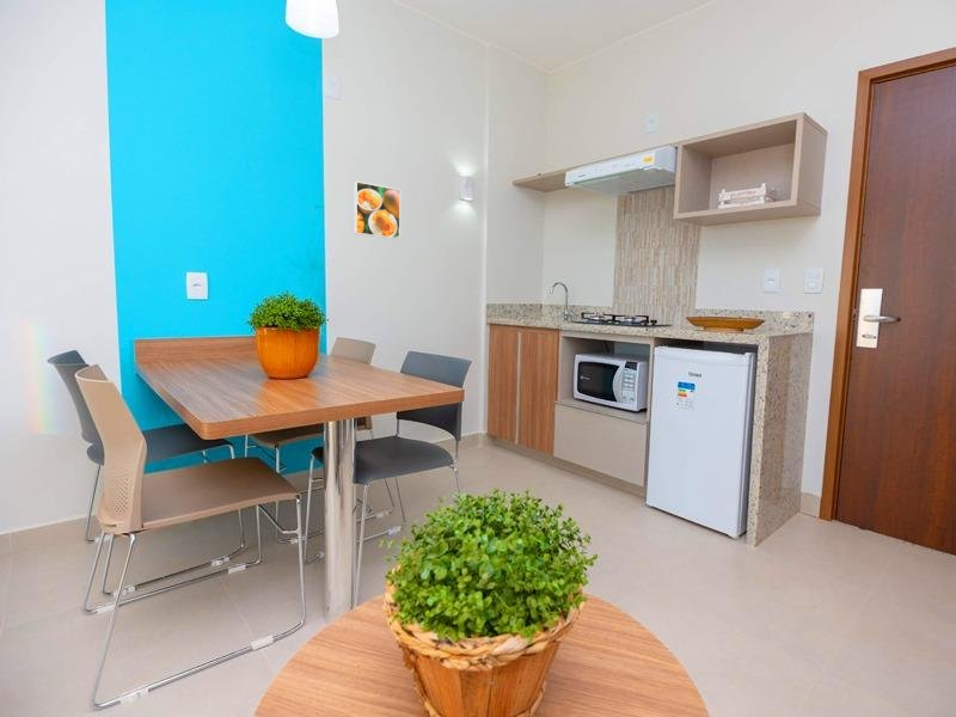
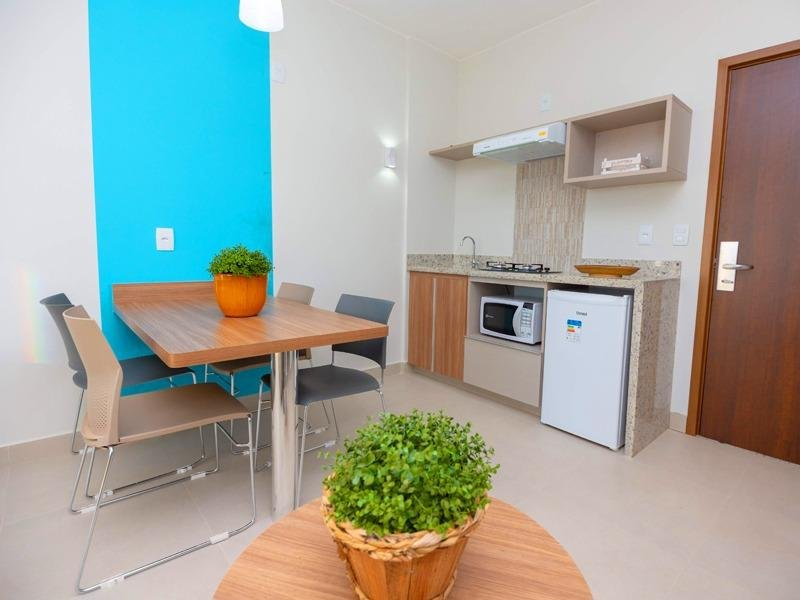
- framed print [353,180,402,240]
